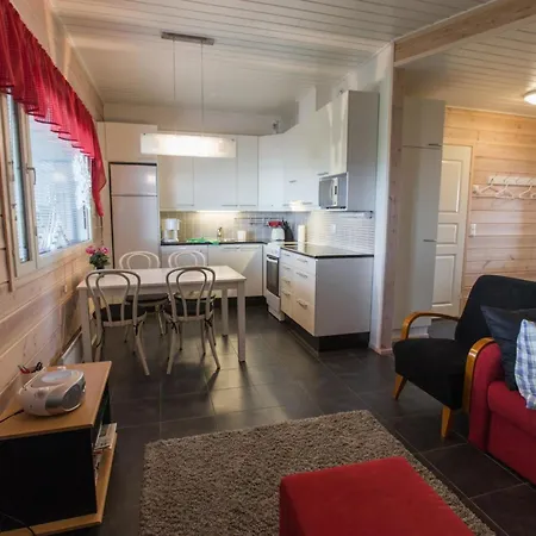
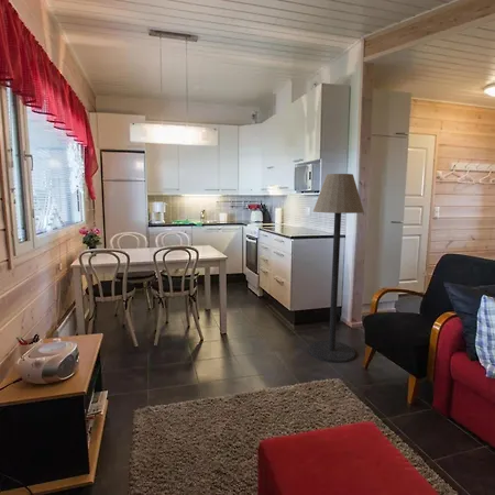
+ floor lamp [308,173,365,364]
